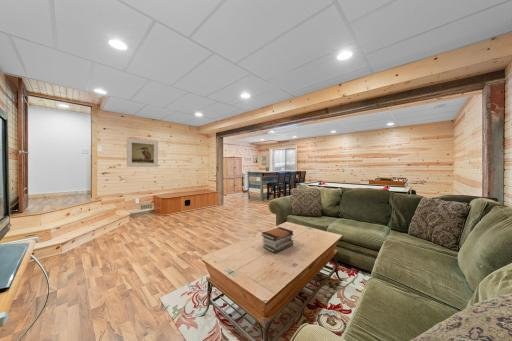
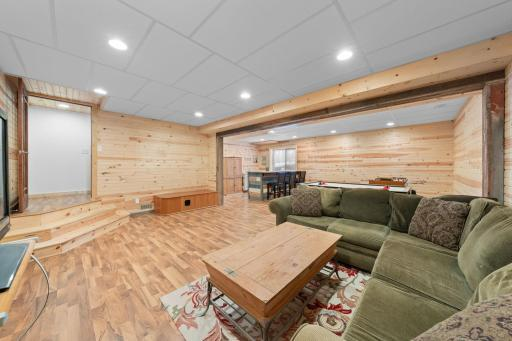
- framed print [126,137,159,168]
- book stack [261,226,294,253]
